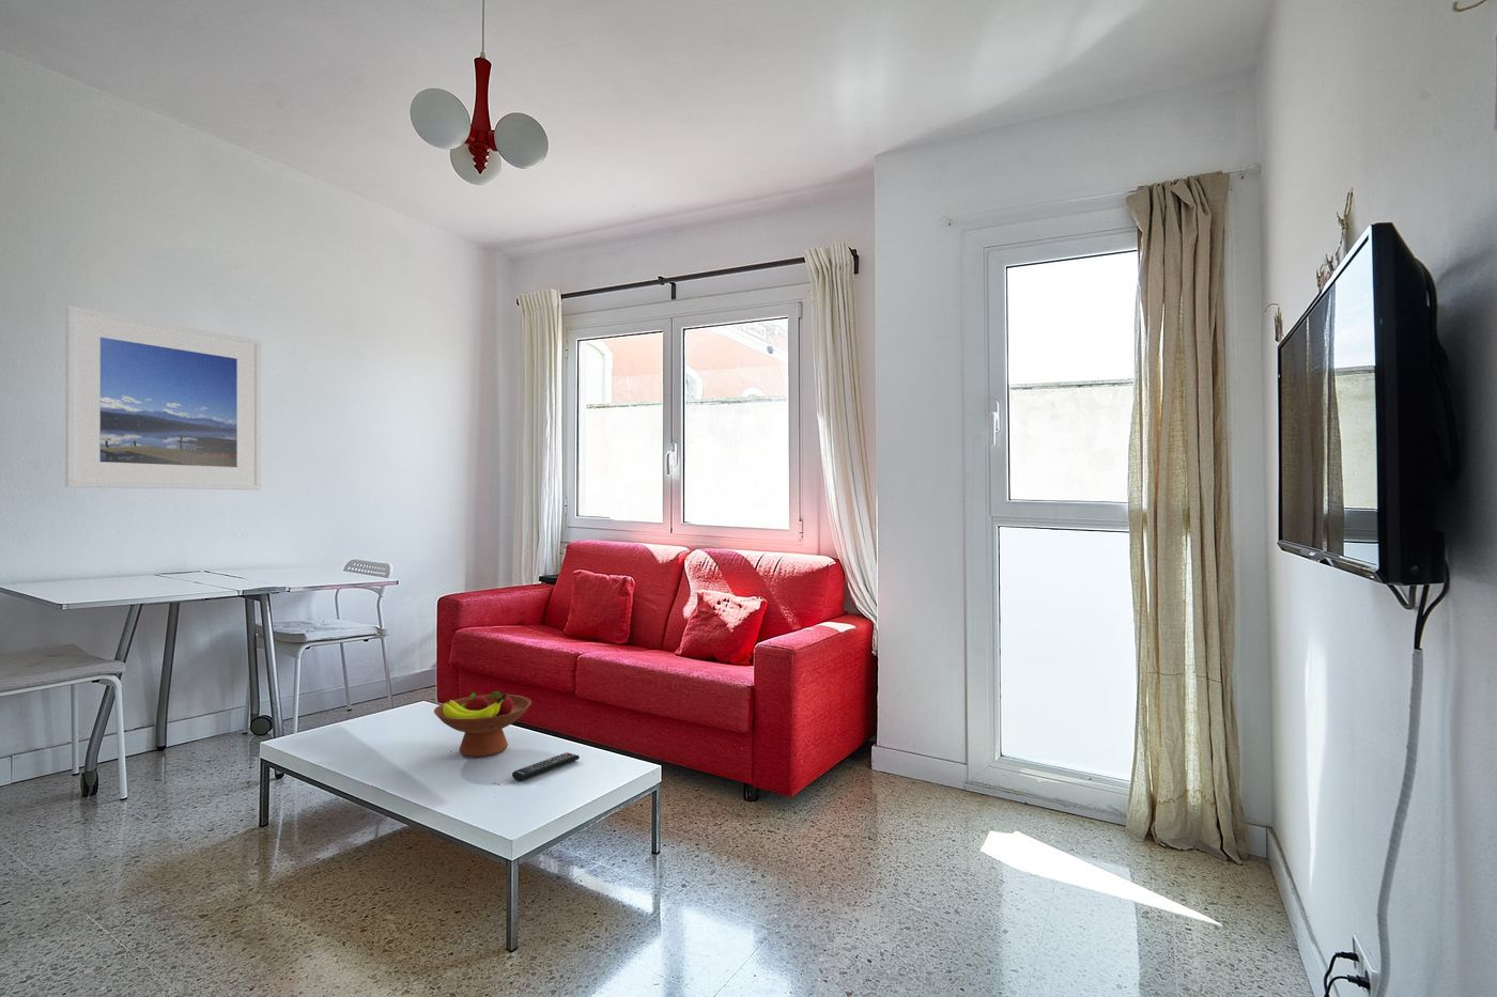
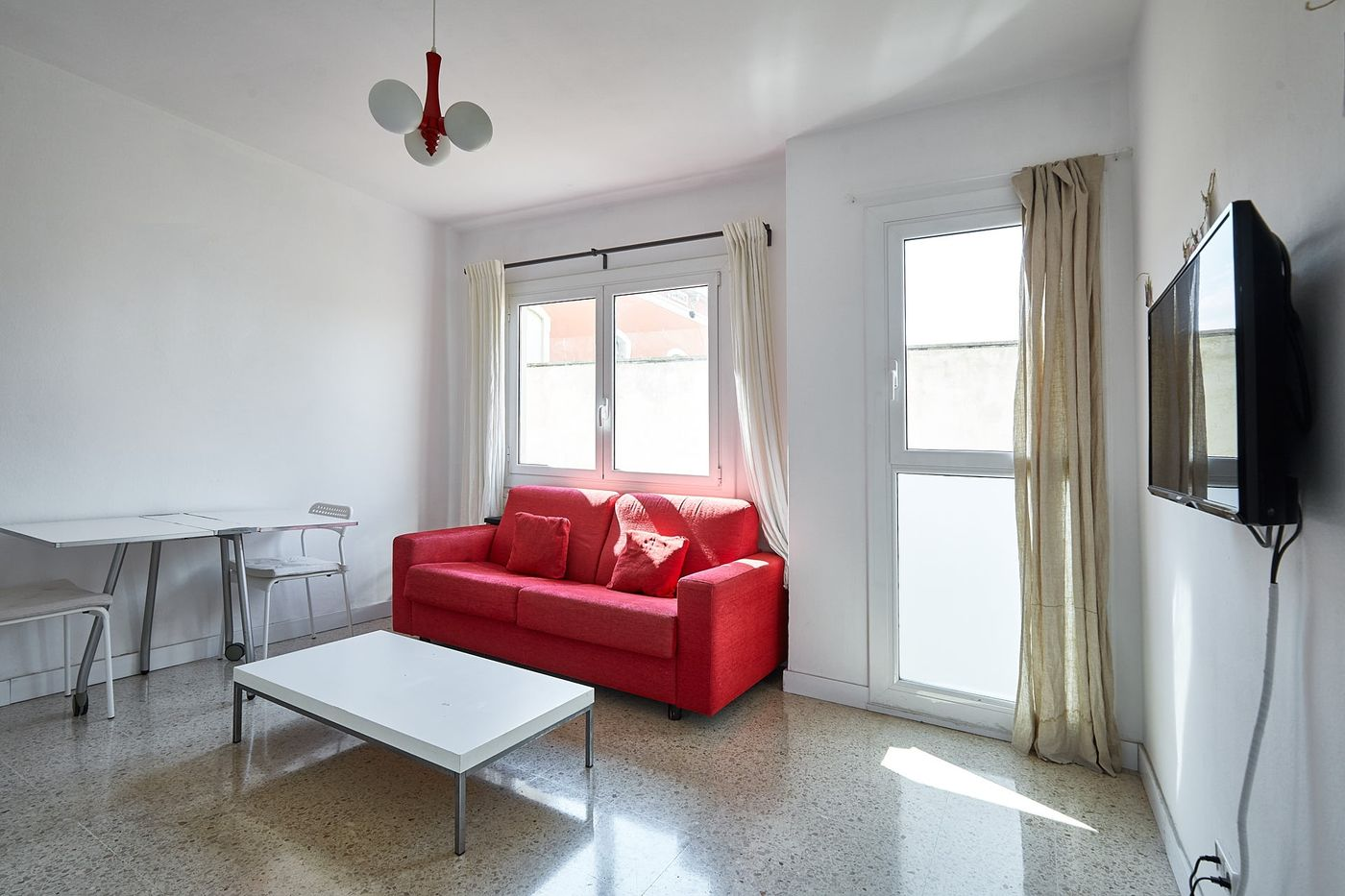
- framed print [65,305,262,491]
- fruit bowl [433,690,532,758]
- remote control [511,751,581,782]
